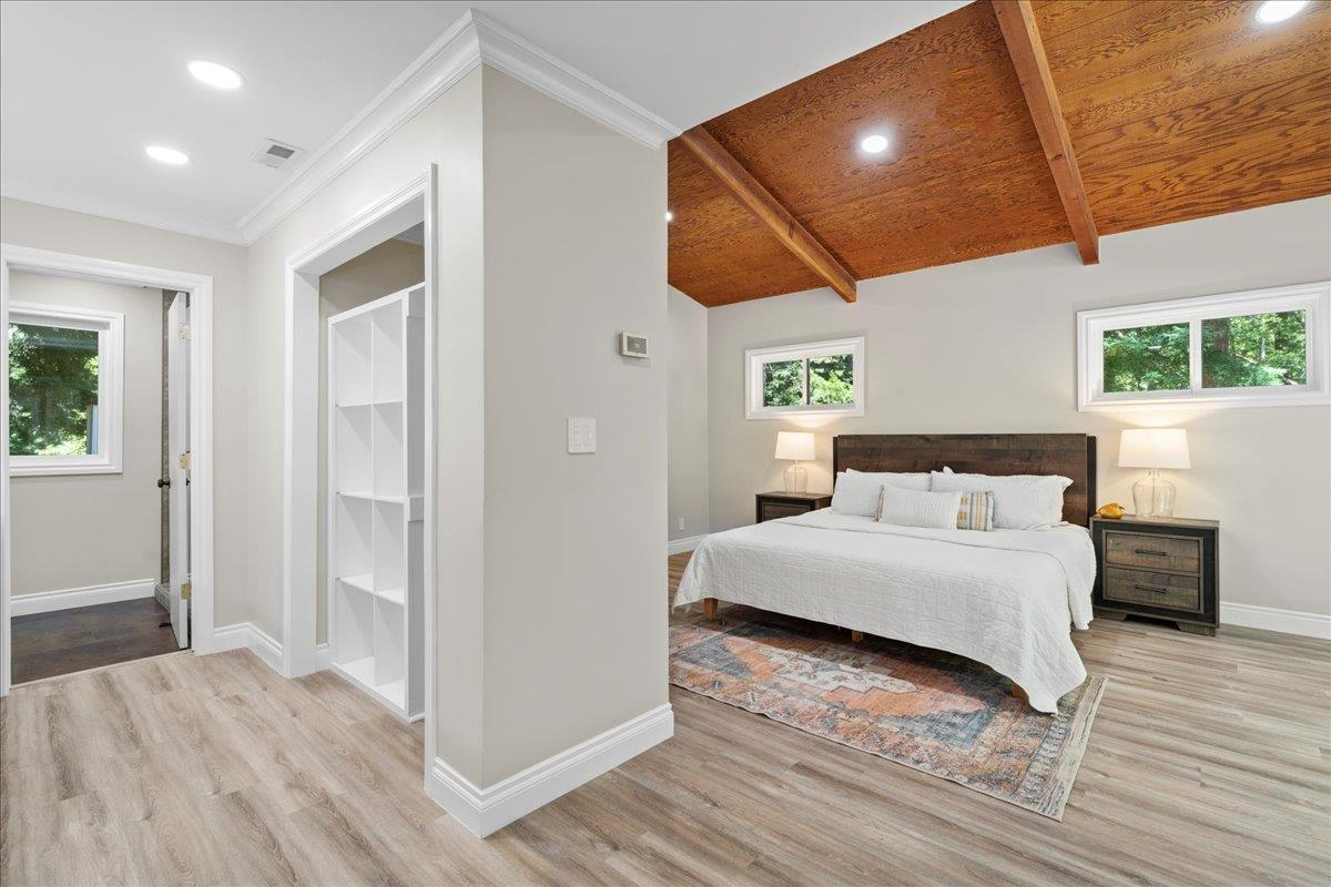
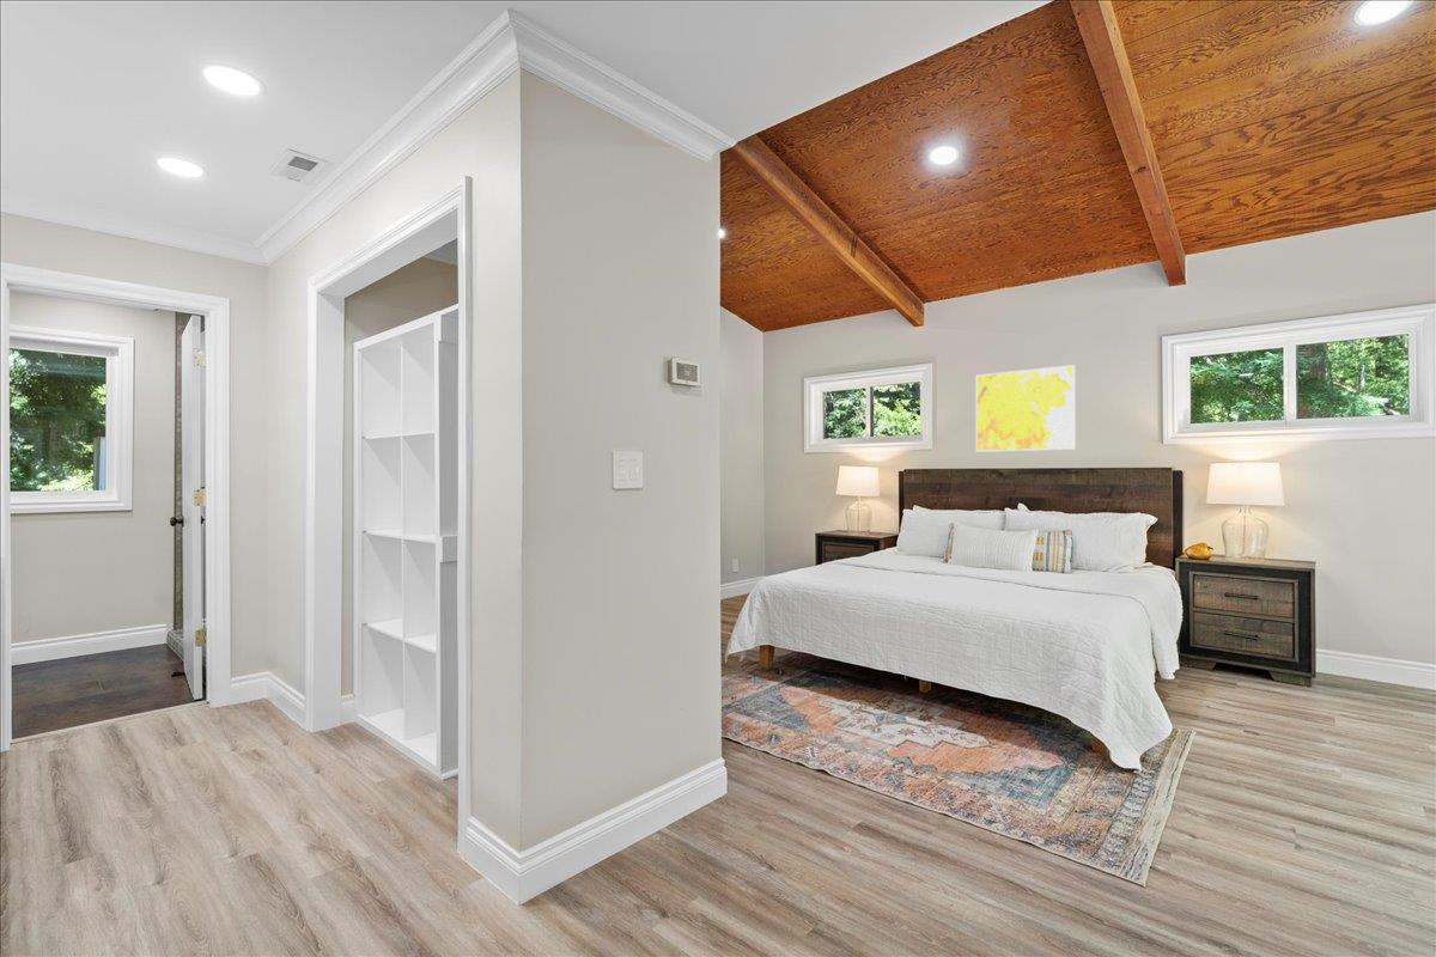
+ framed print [975,364,1076,453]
